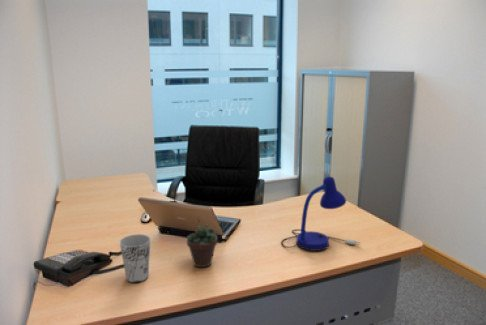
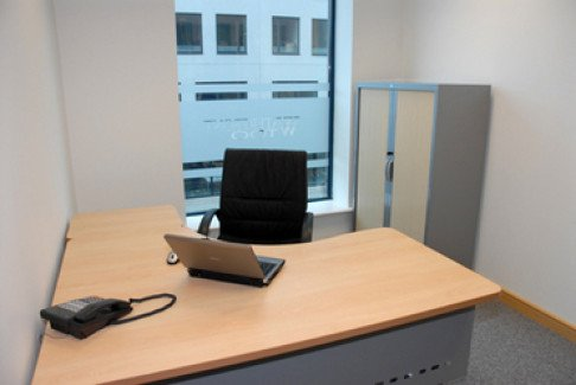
- desk lamp [280,176,361,252]
- cup [119,233,151,284]
- succulent plant [186,216,218,268]
